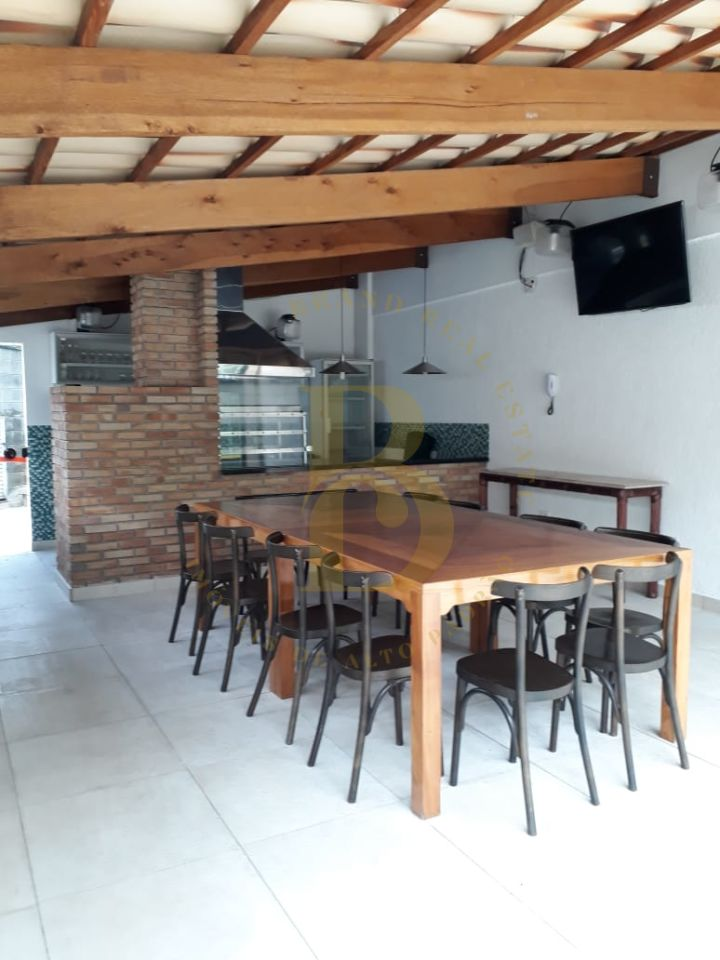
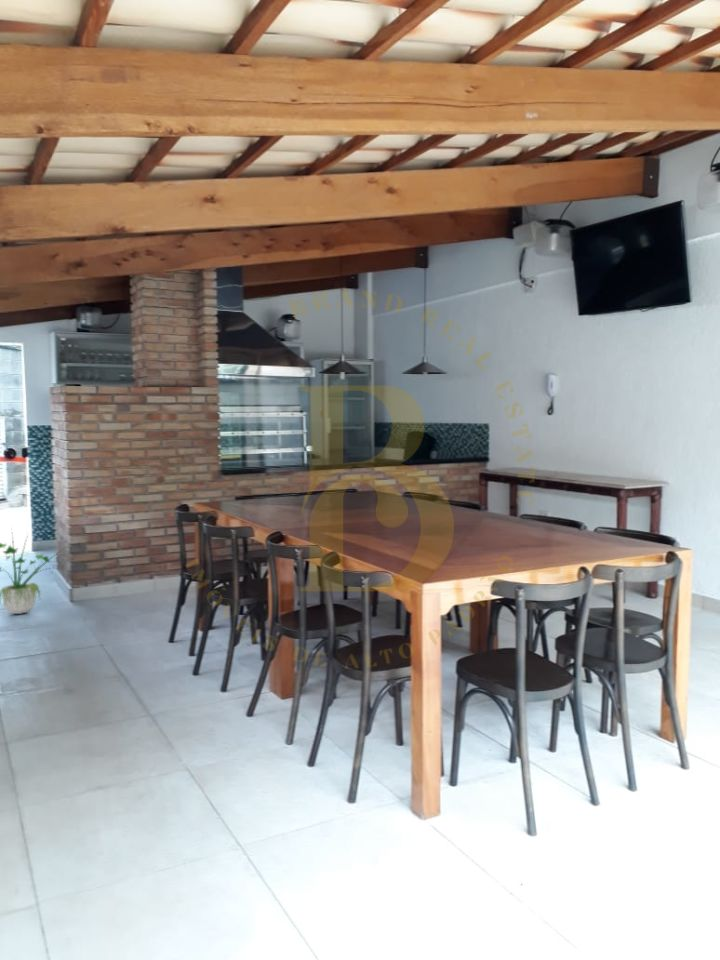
+ potted plant [0,526,73,615]
